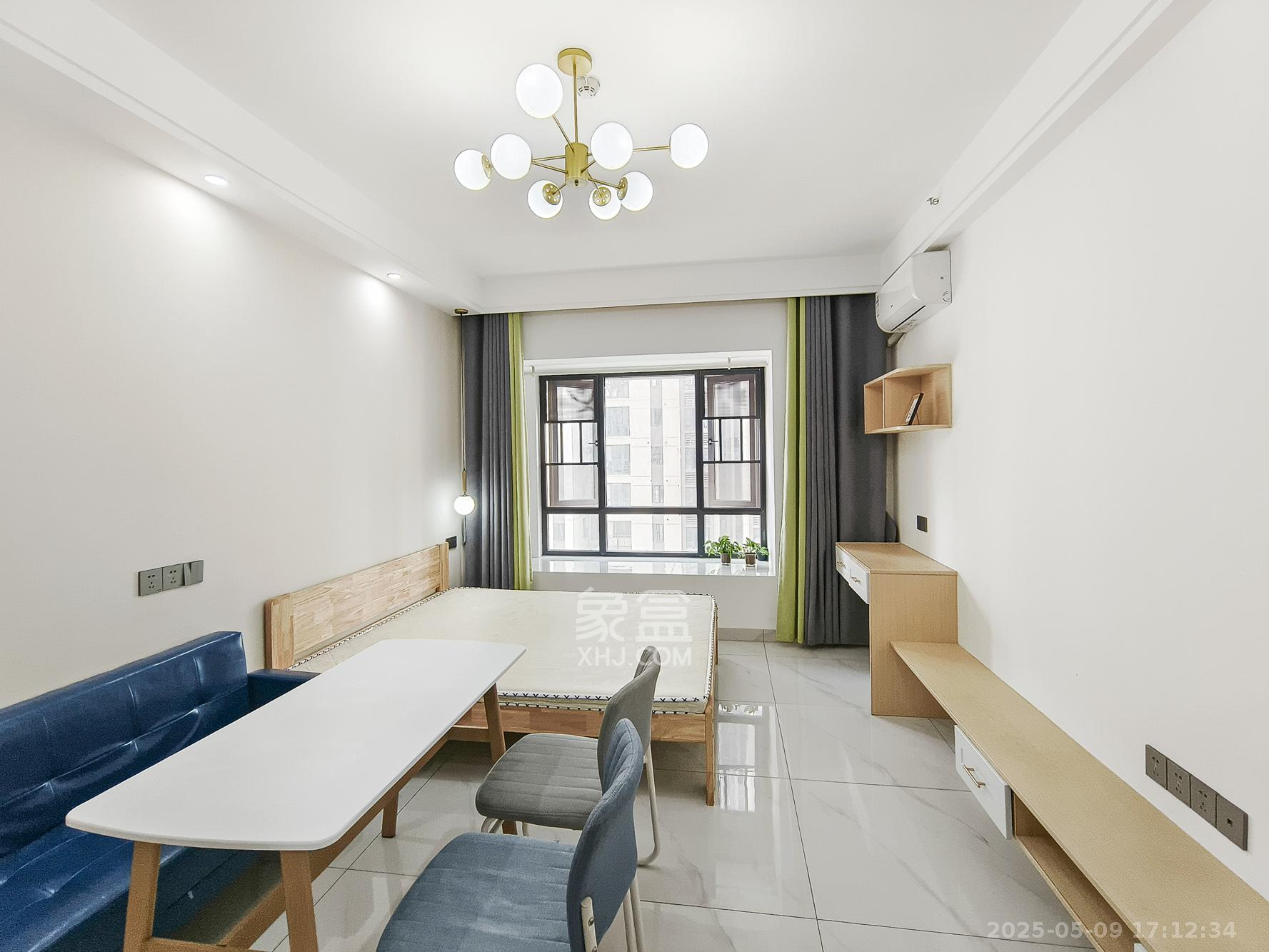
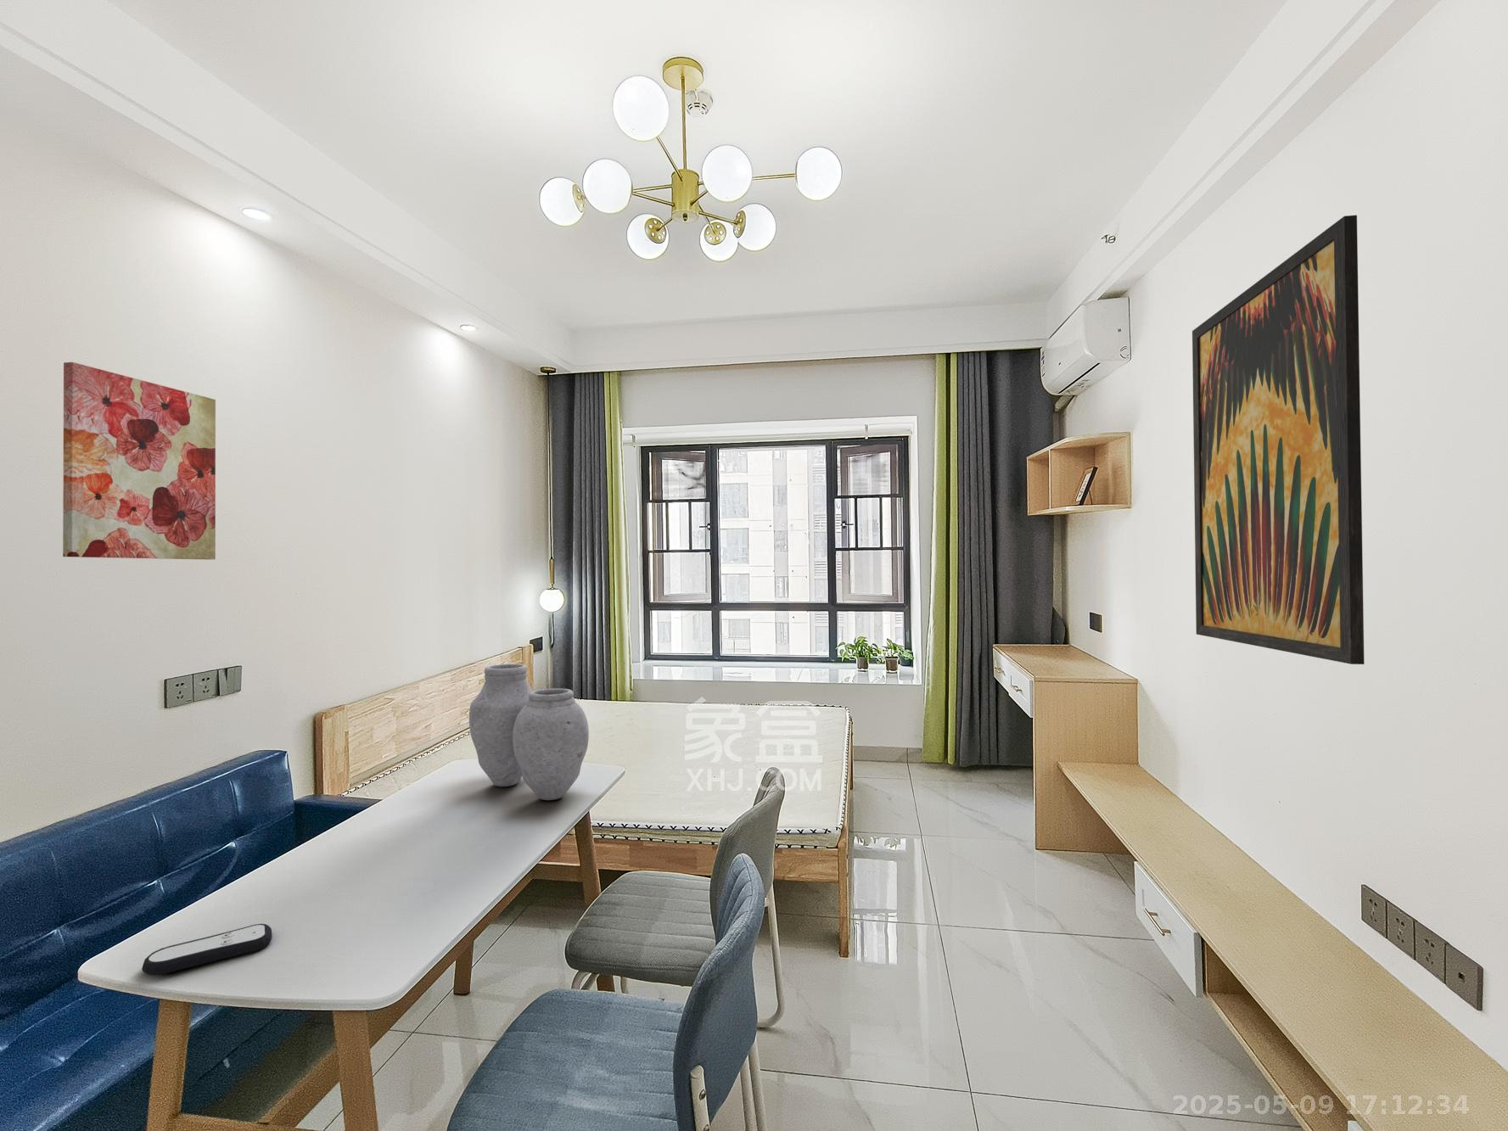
+ wall art [1192,214,1364,665]
+ vase [468,663,589,801]
+ wall art [62,361,216,560]
+ remote control [141,923,273,975]
